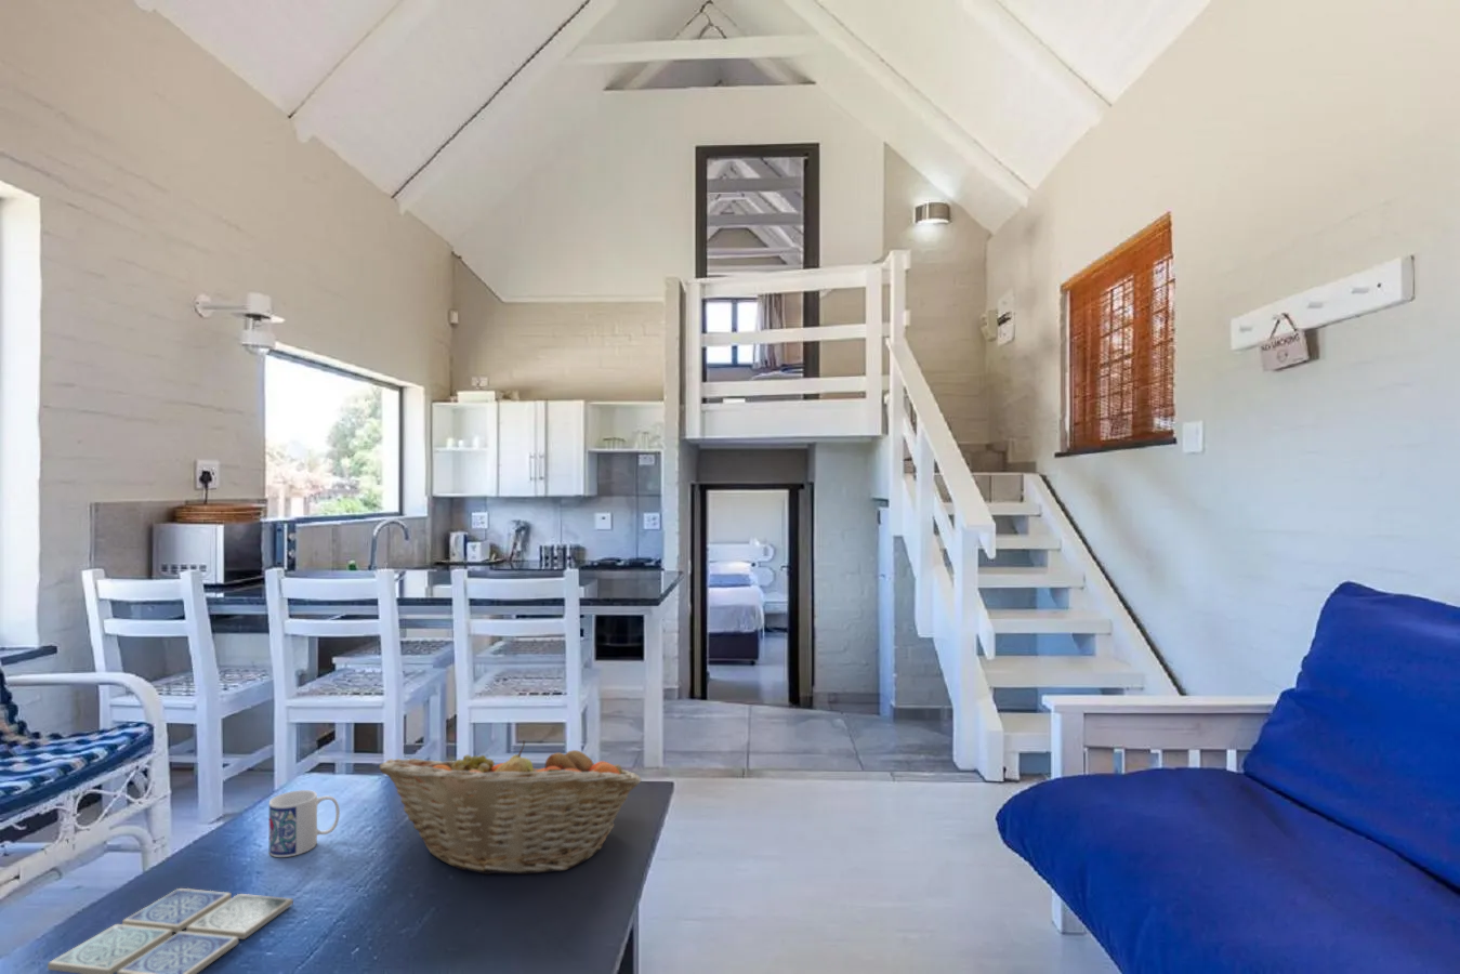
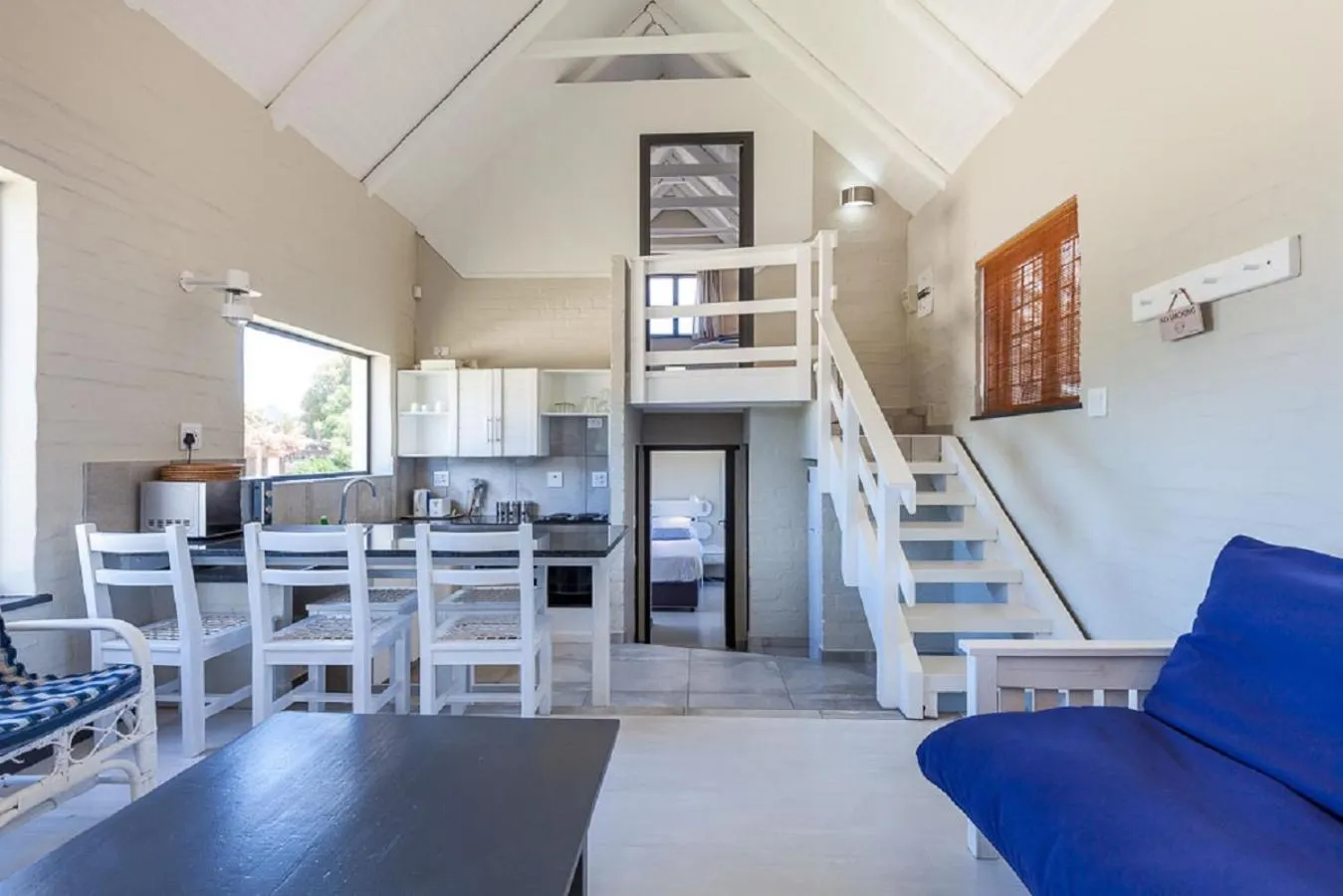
- drink coaster [47,887,295,974]
- mug [269,789,341,858]
- fruit basket [377,739,641,875]
